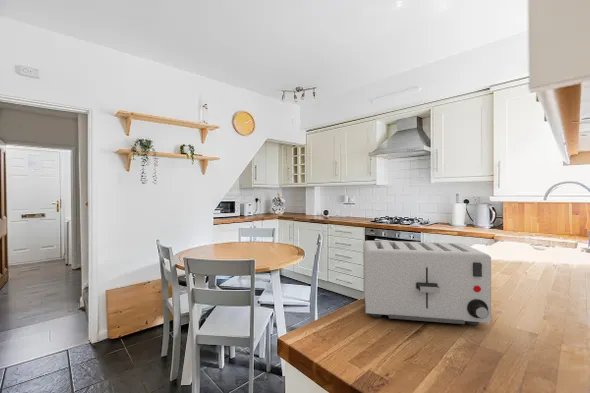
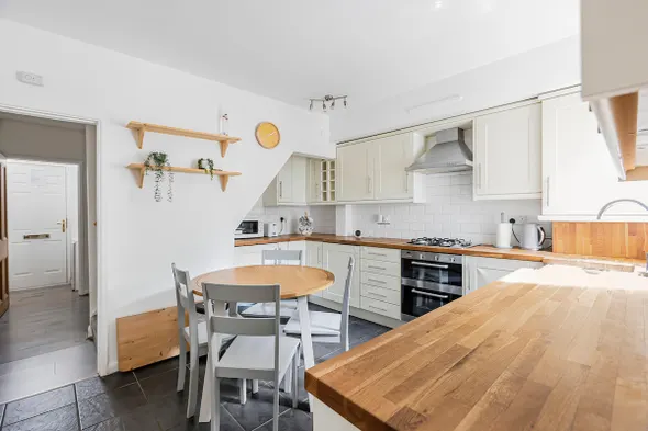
- toaster [362,240,492,326]
